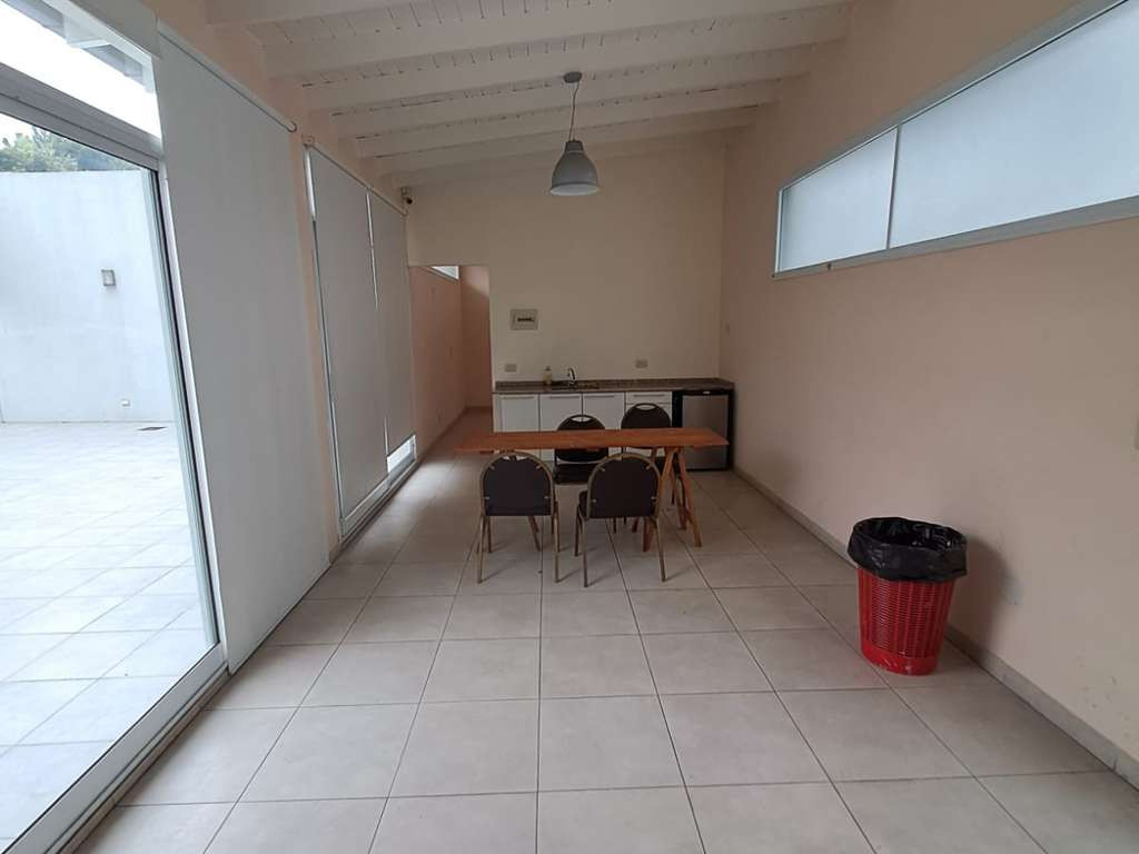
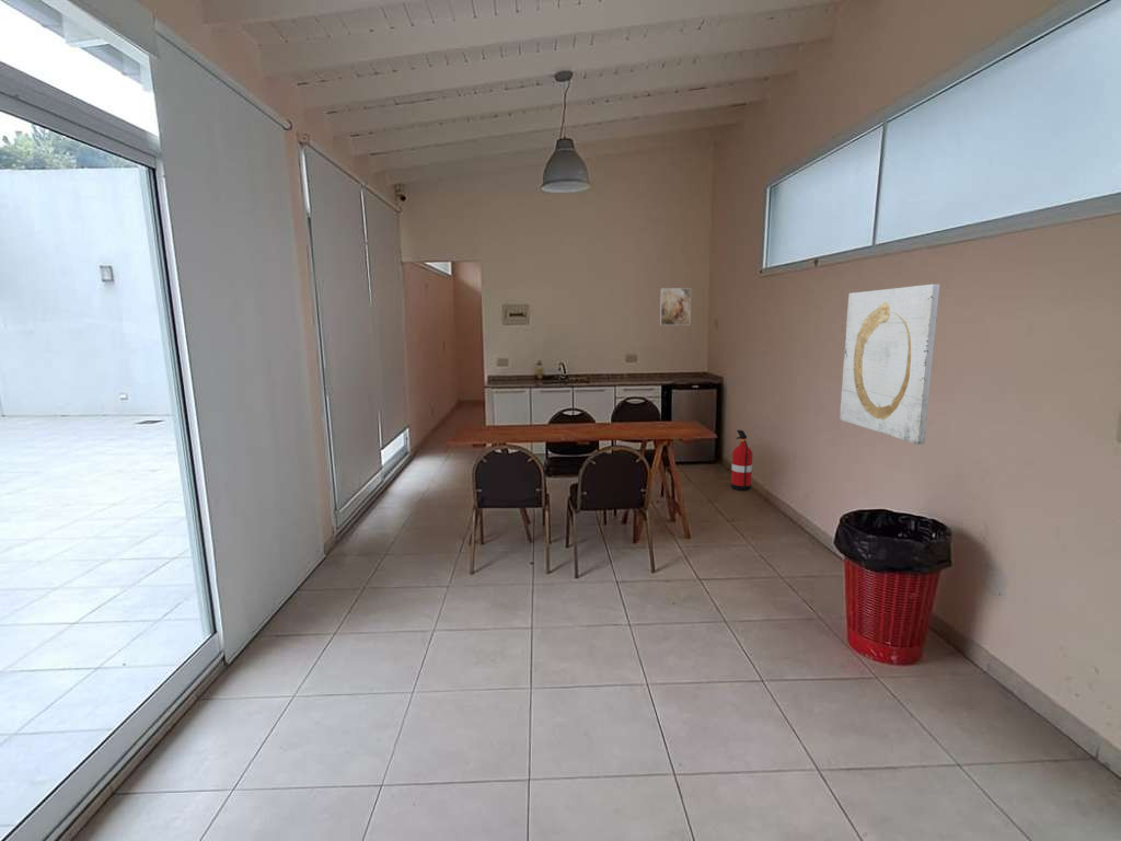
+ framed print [659,287,692,326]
+ fire extinguisher [730,429,753,492]
+ wall art [839,284,940,446]
